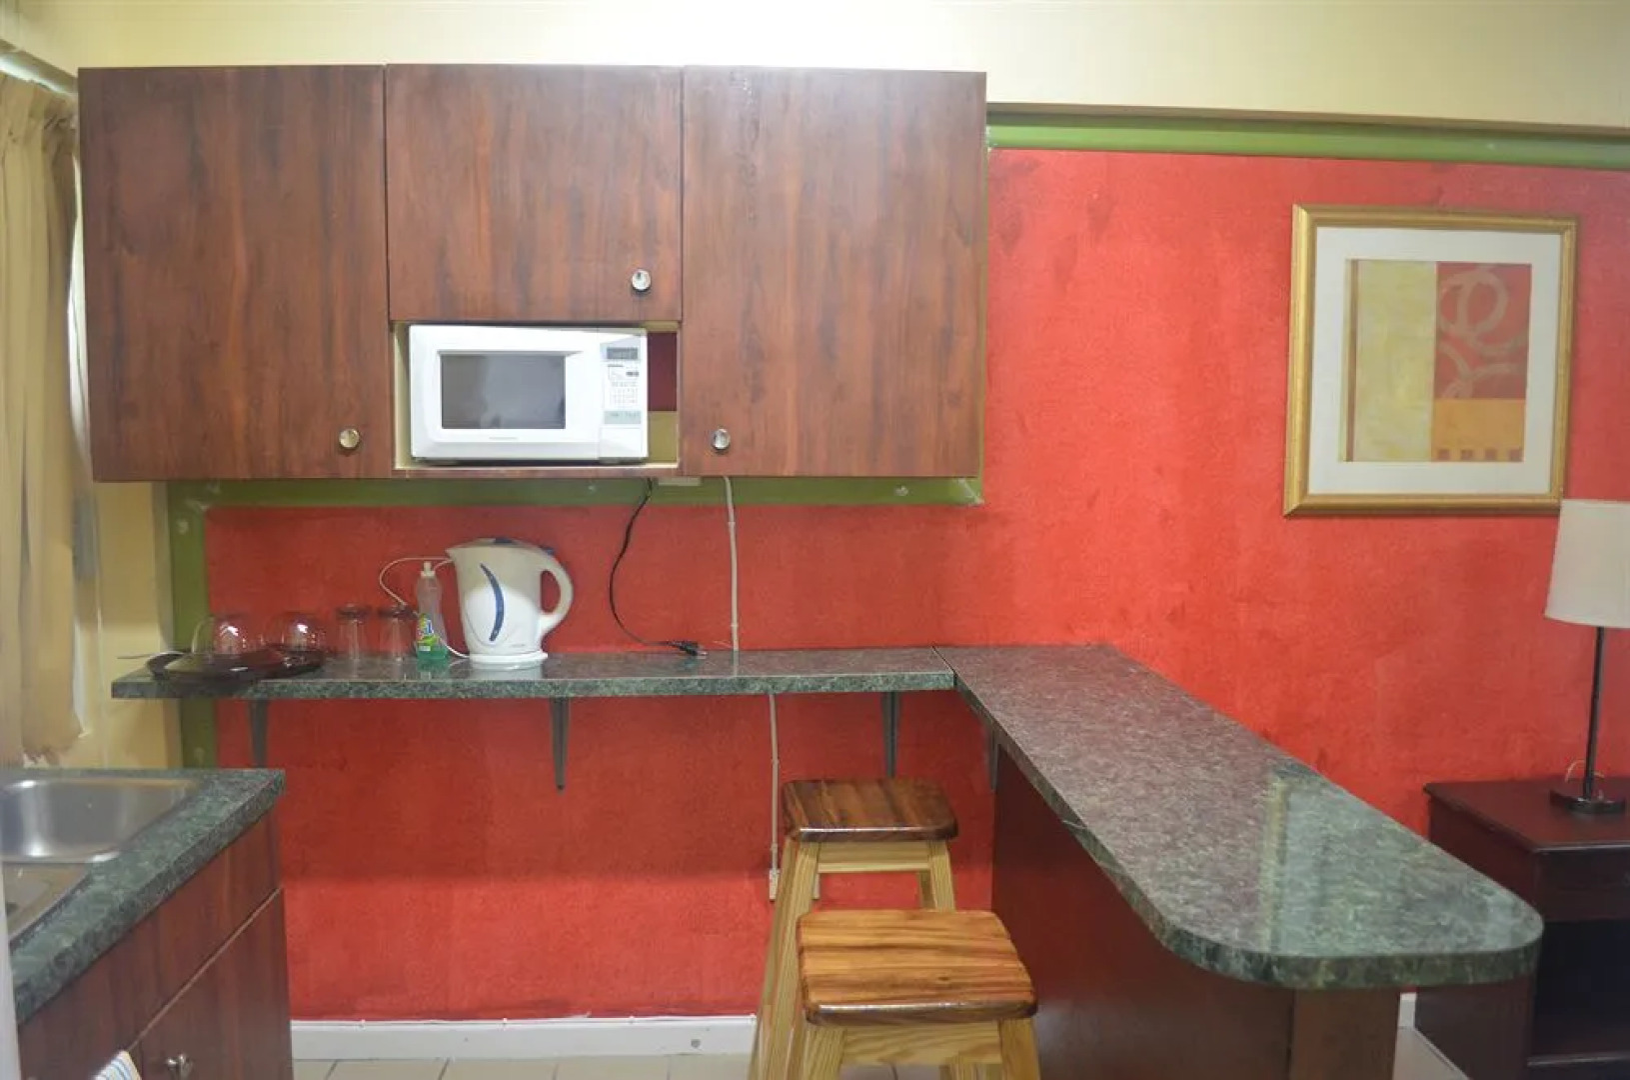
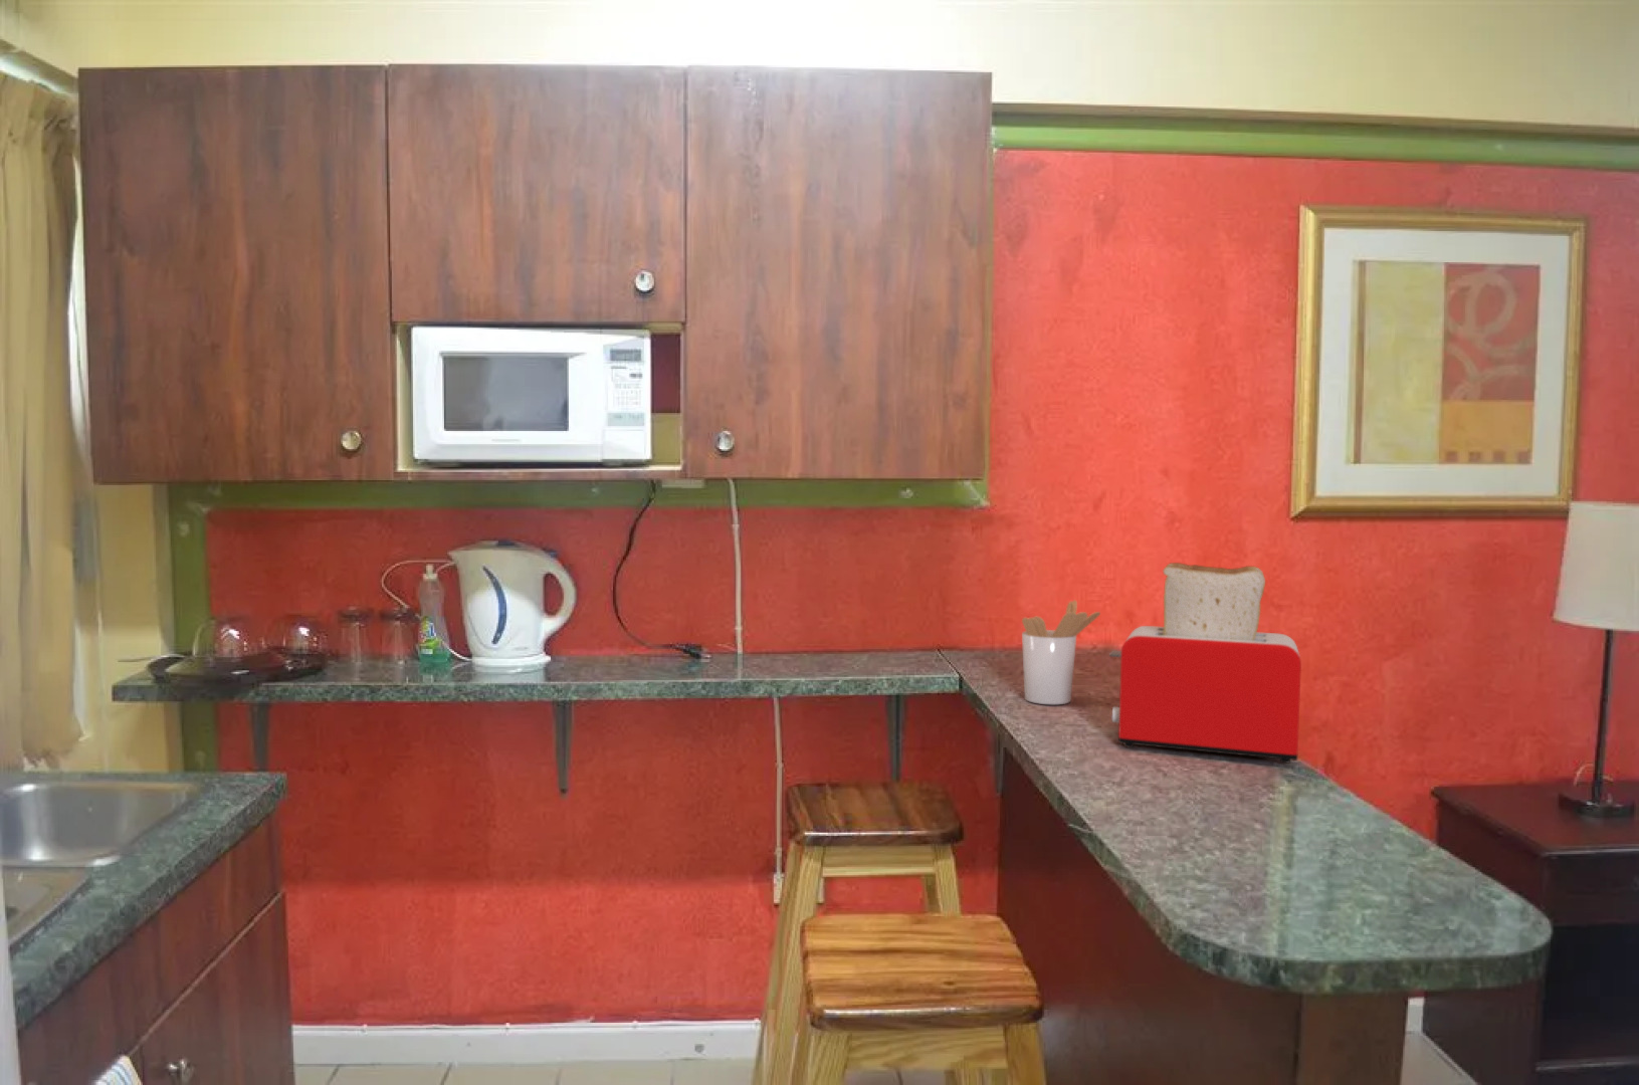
+ toaster [1108,562,1302,764]
+ utensil holder [1021,598,1101,705]
